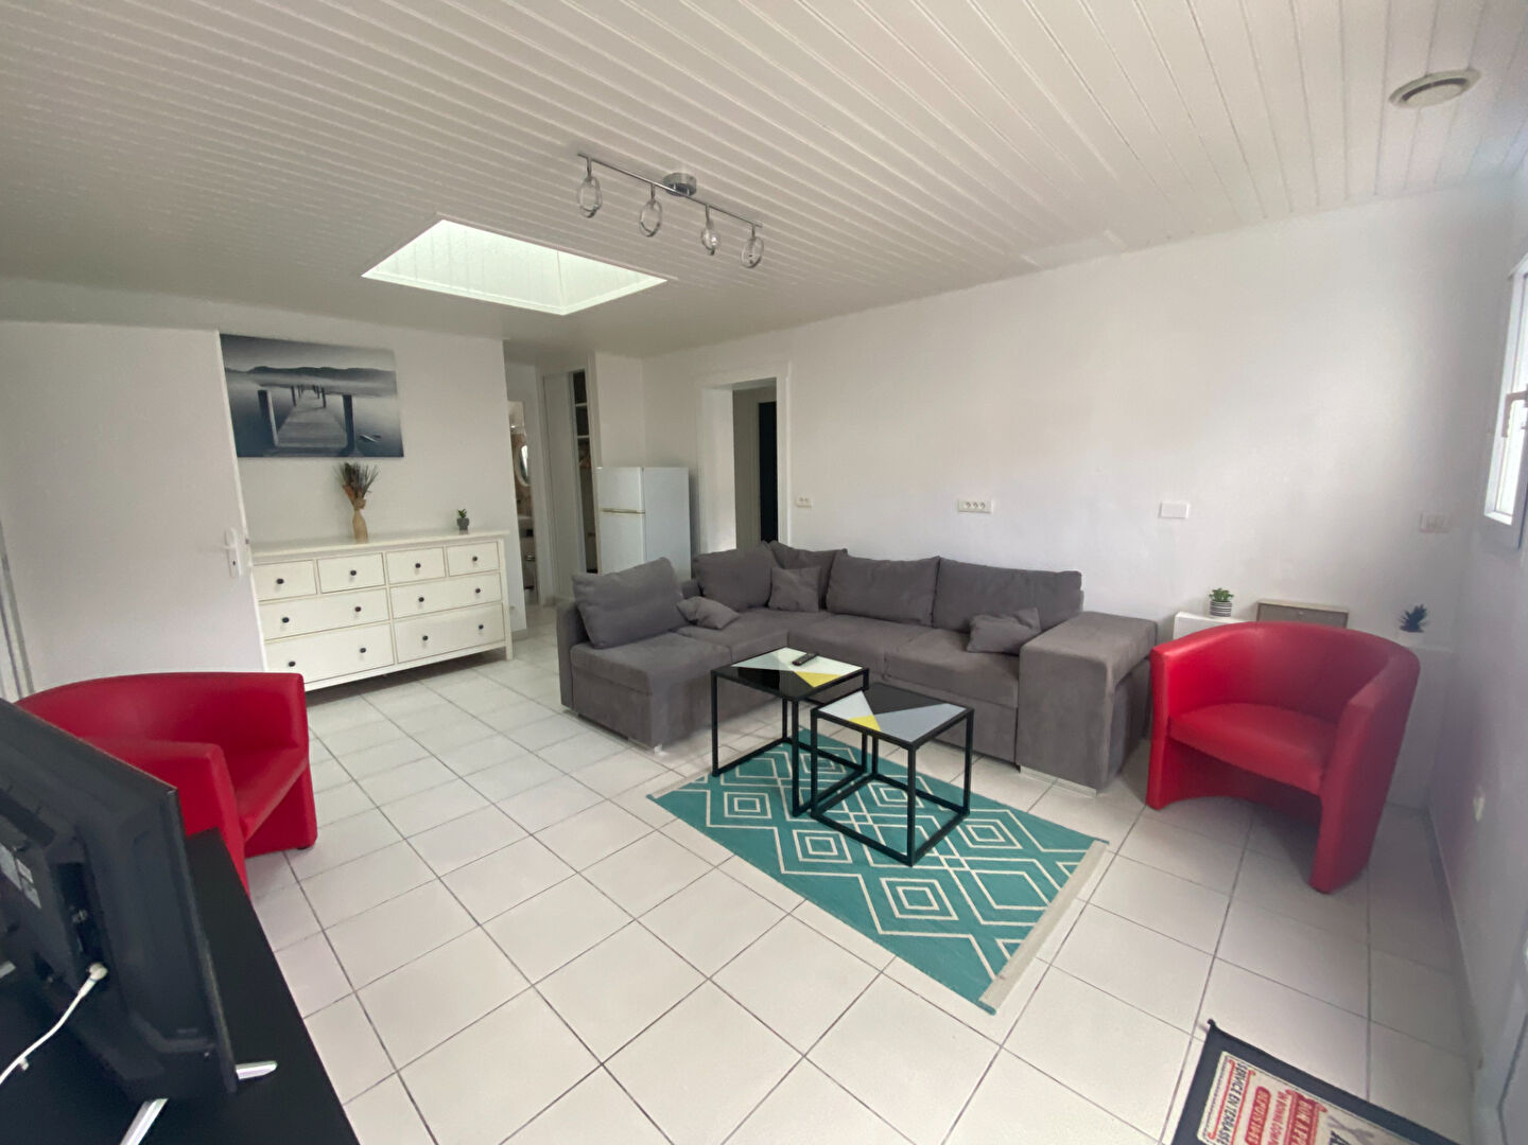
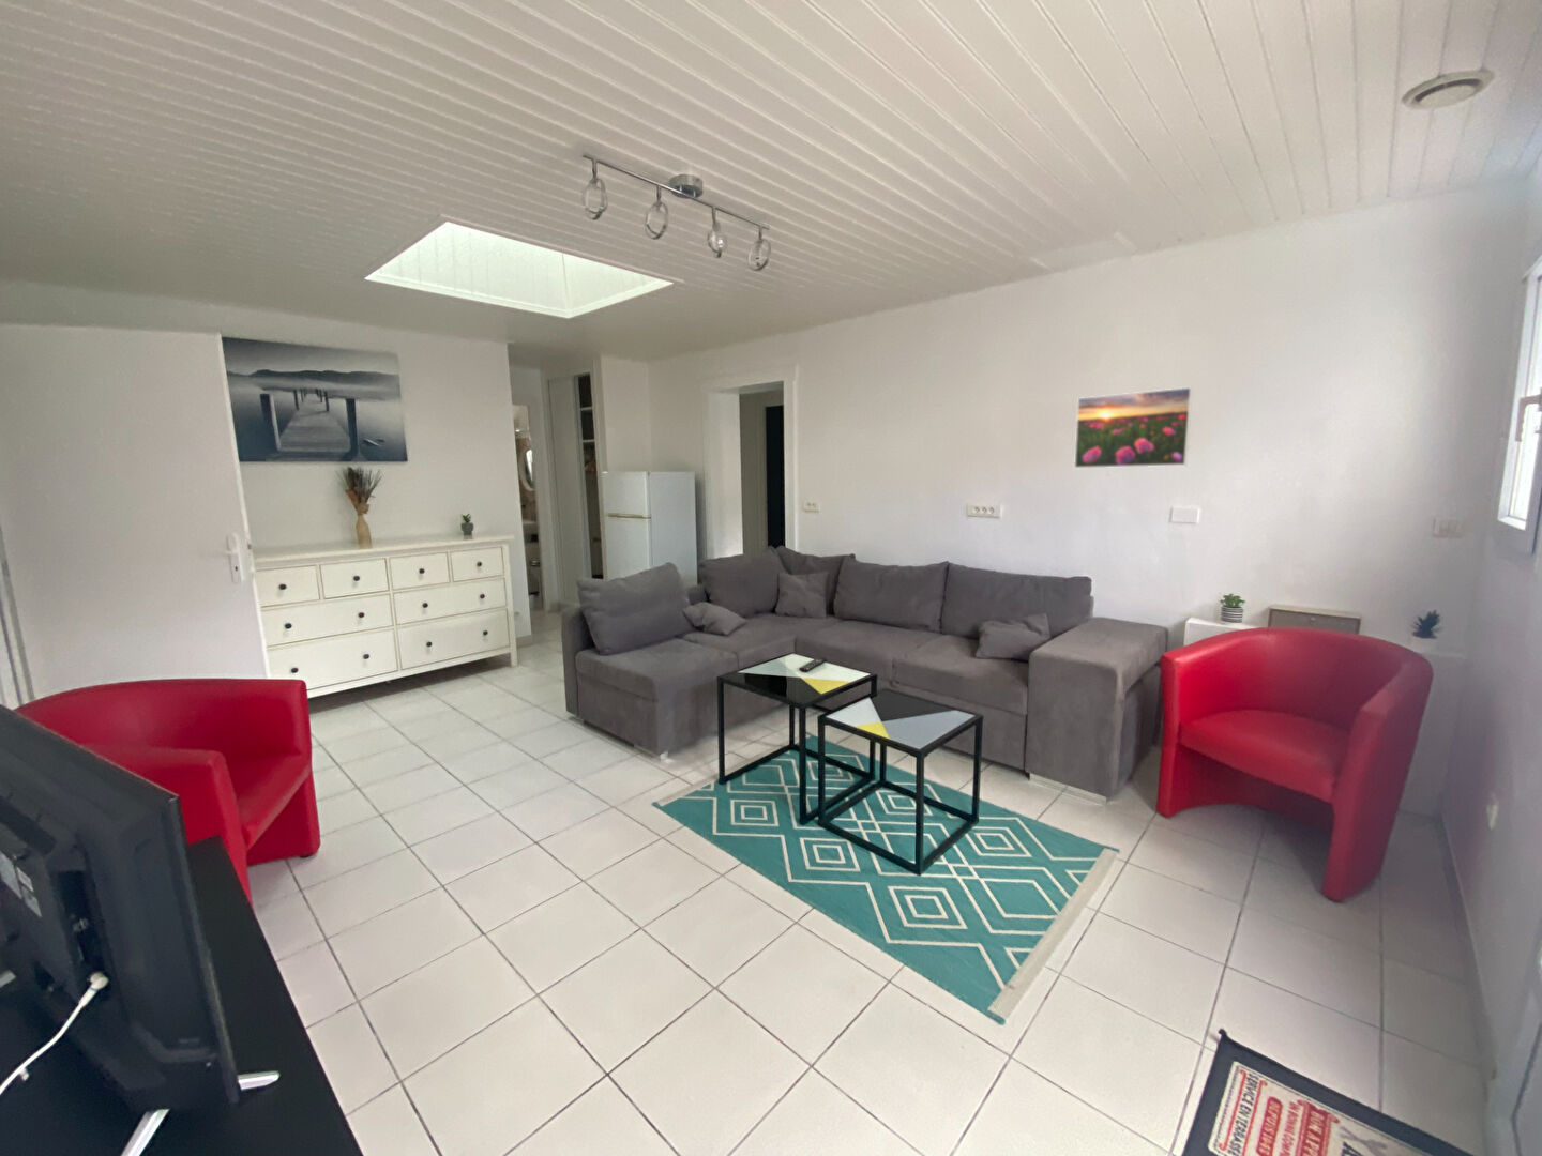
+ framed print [1073,386,1194,469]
